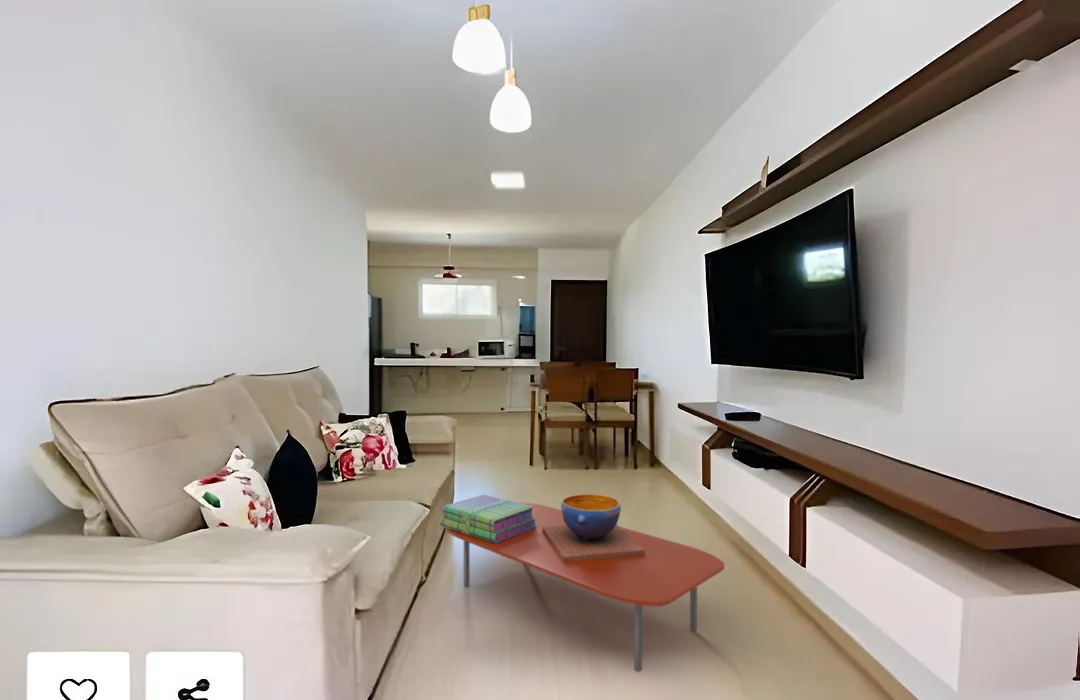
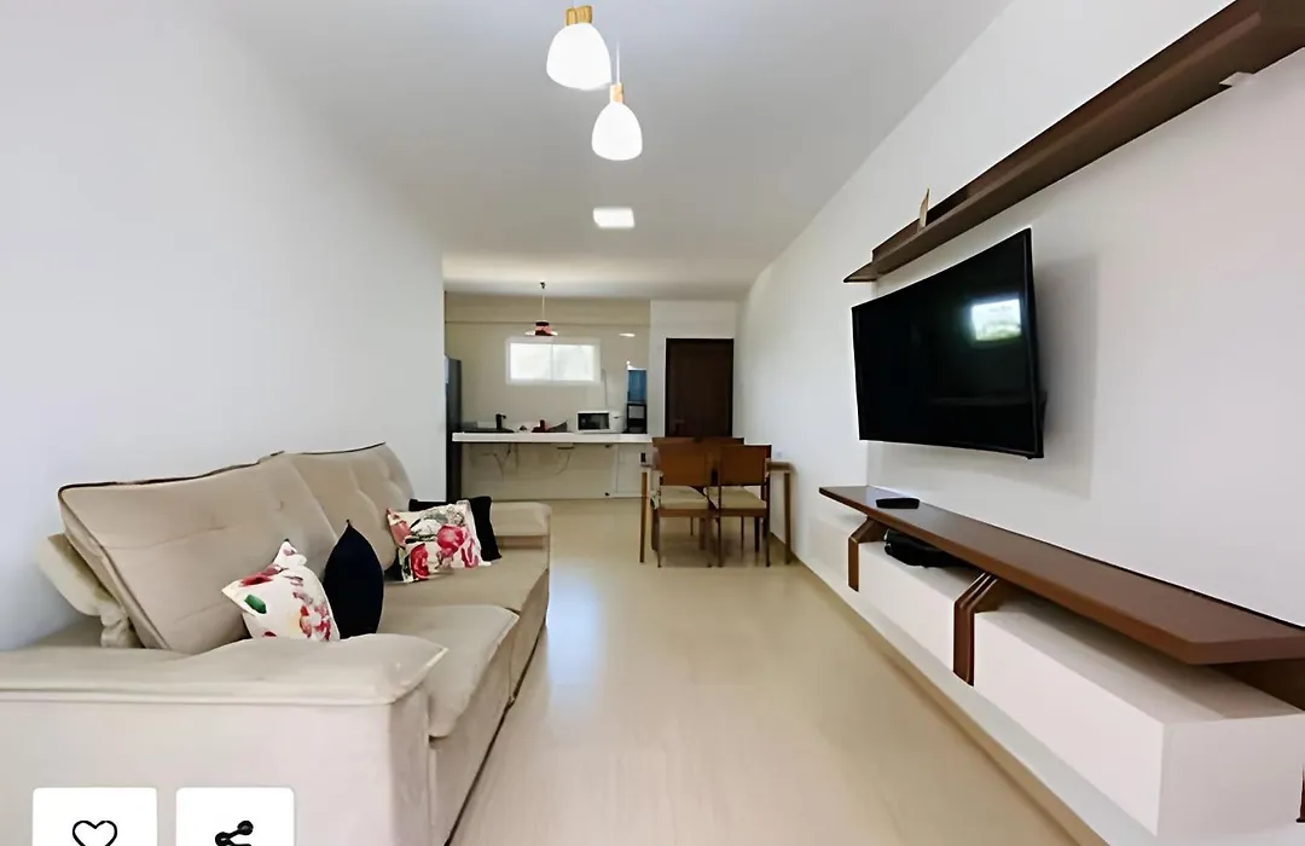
- stack of books [439,493,537,543]
- decorative bowl [542,493,645,562]
- coffee table [444,501,725,673]
